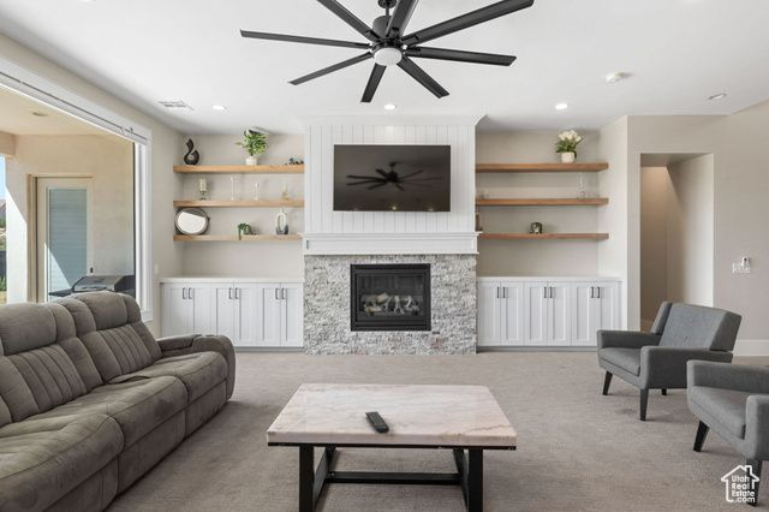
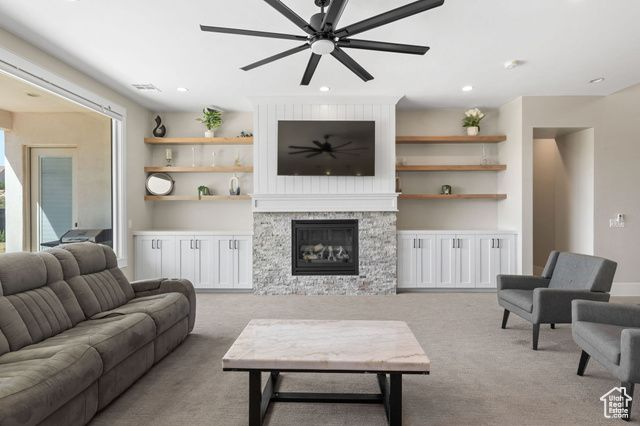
- remote control [364,410,391,434]
